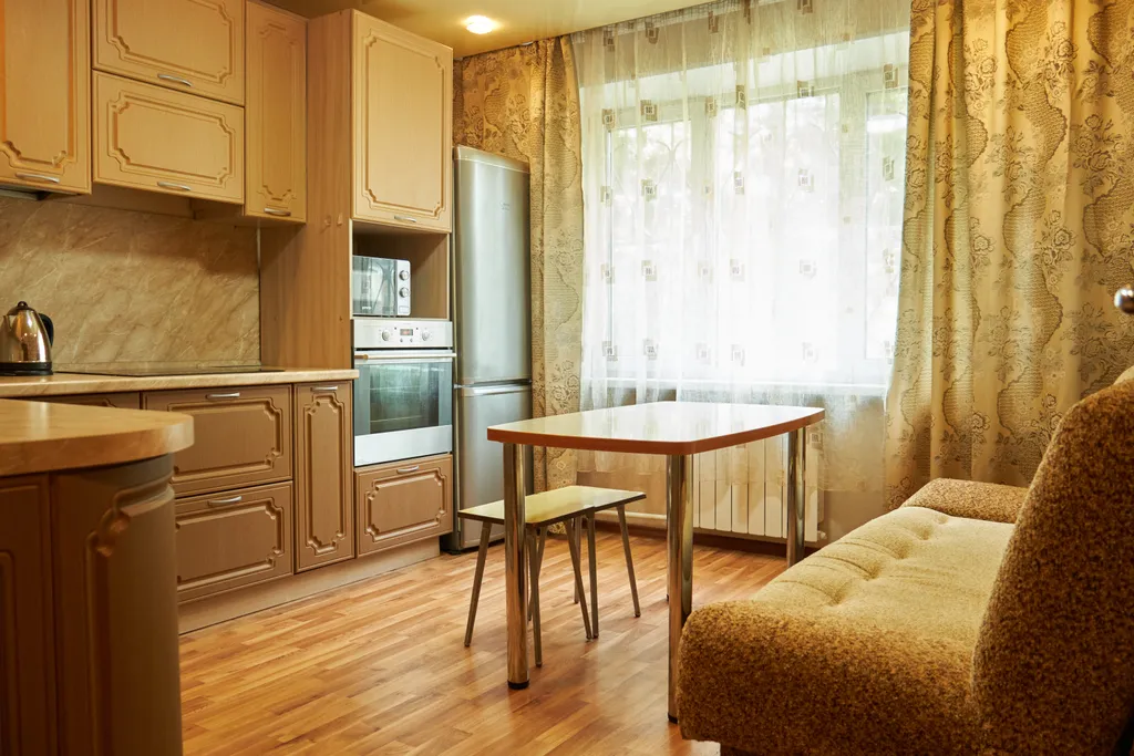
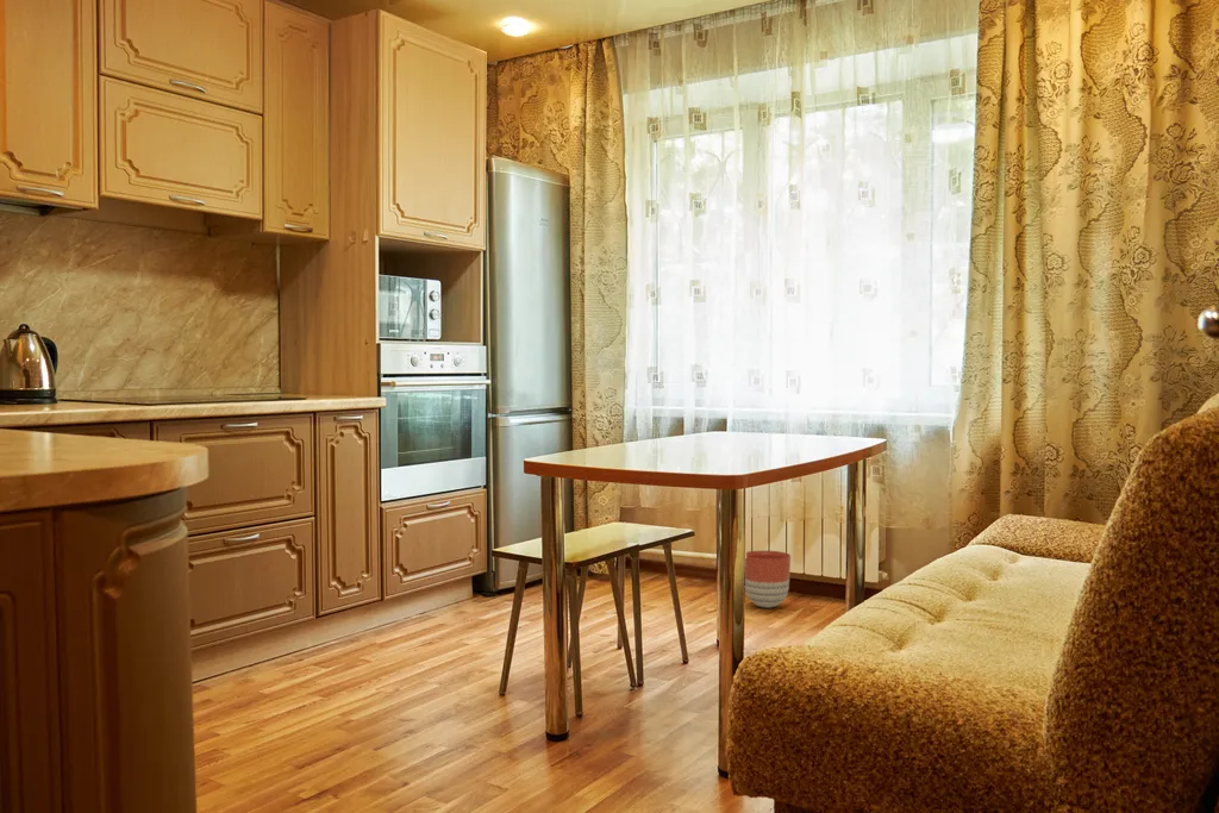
+ planter [744,549,792,609]
